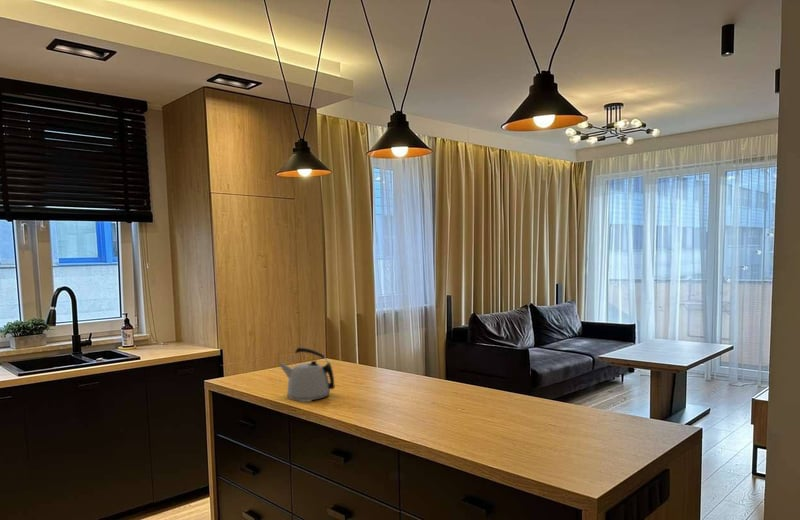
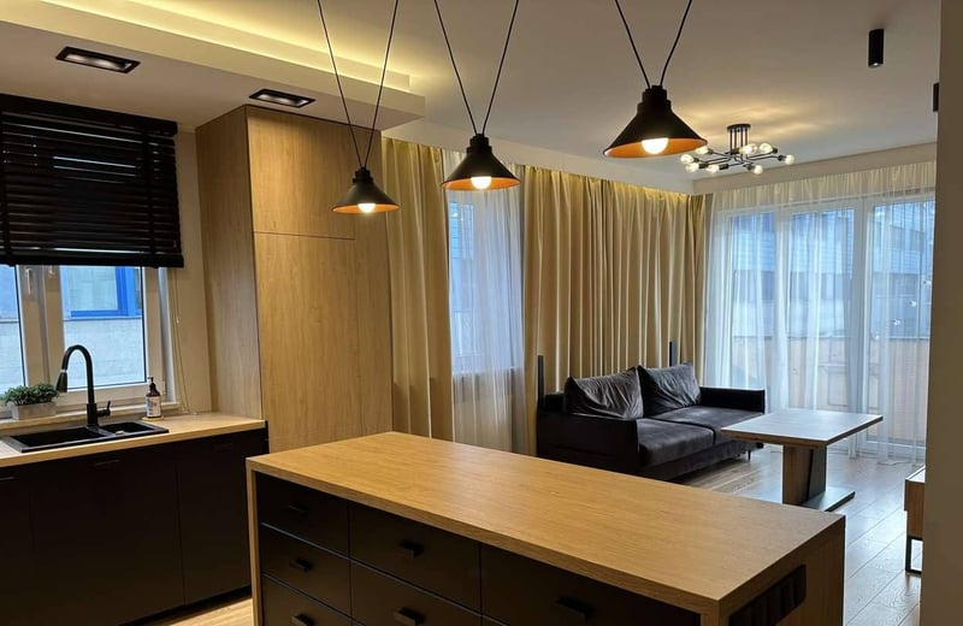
- kettle [278,346,336,403]
